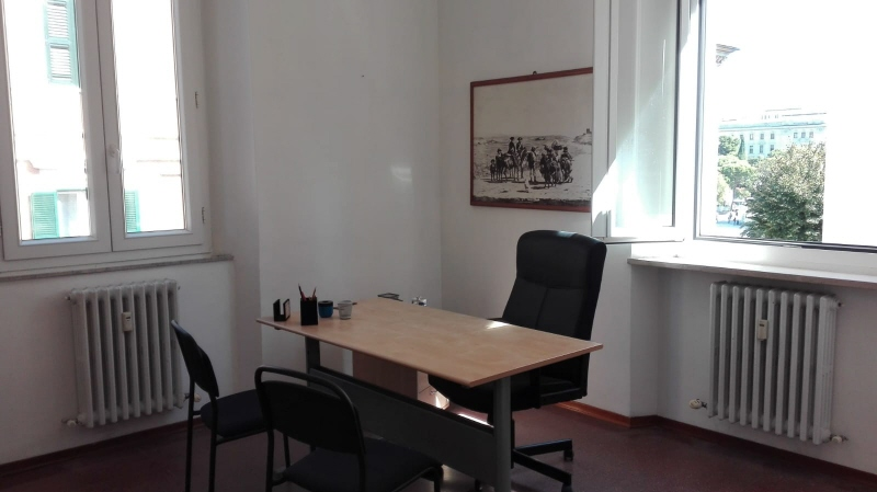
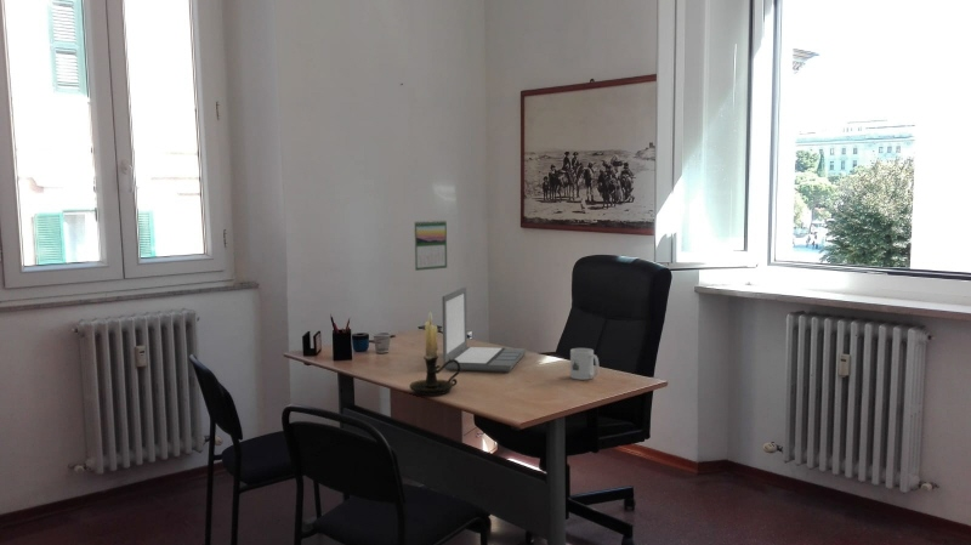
+ candle holder [409,310,461,397]
+ laptop [441,285,527,373]
+ mug [569,347,600,381]
+ calendar [413,218,448,272]
